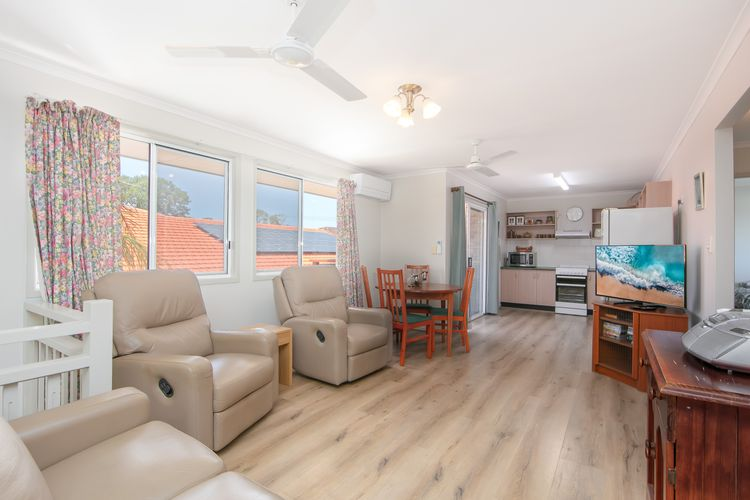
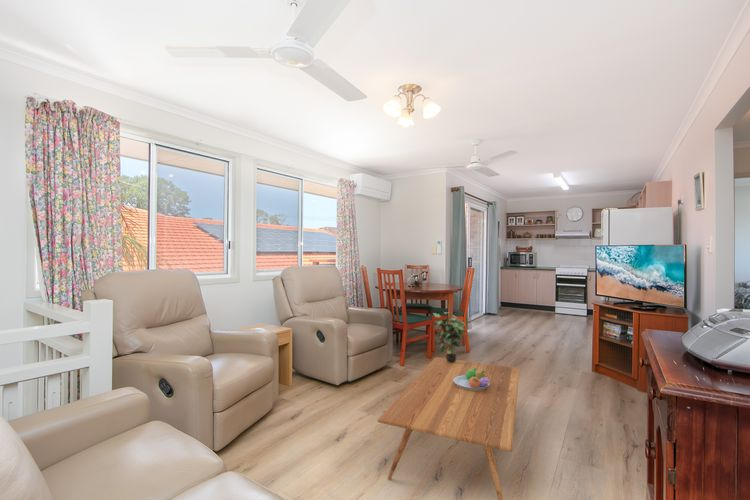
+ coffee table [376,356,521,500]
+ potted plant [432,311,469,363]
+ fruit bowl [453,368,490,390]
